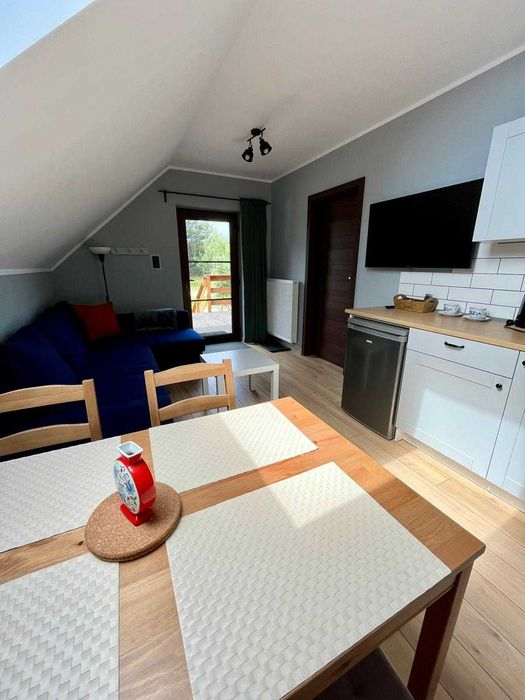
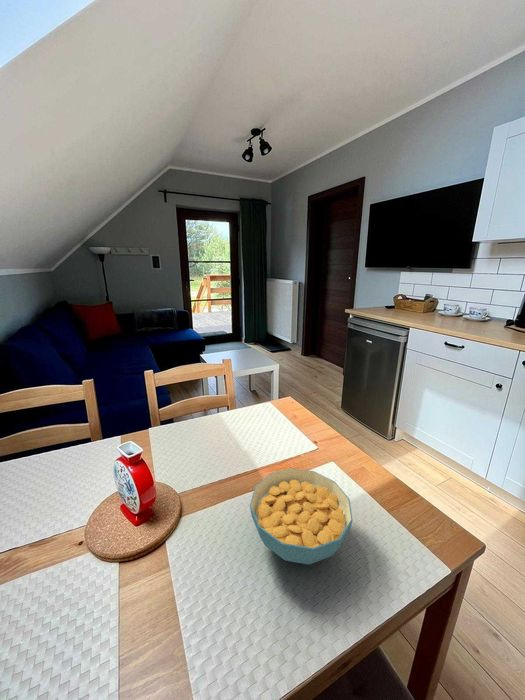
+ cereal bowl [249,468,354,565]
